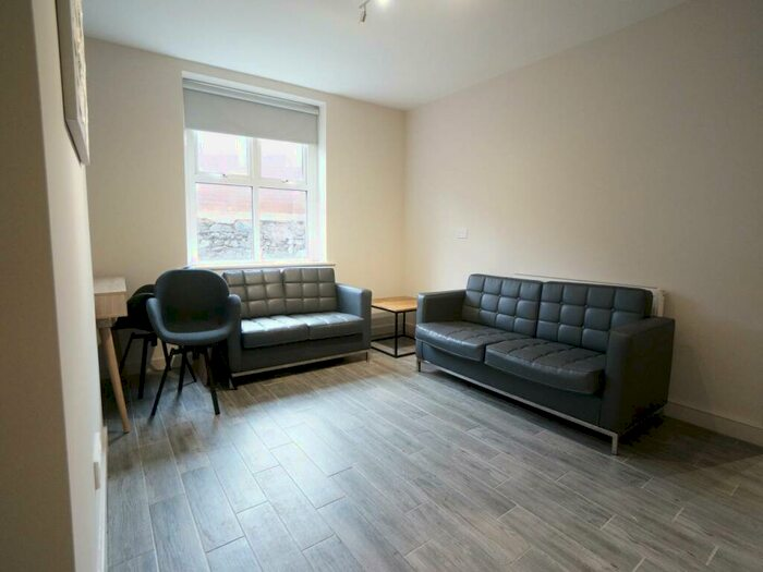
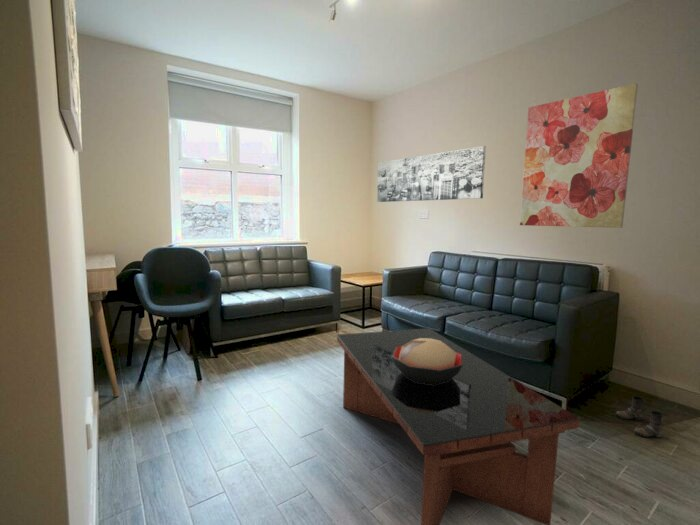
+ wall art [519,82,639,229]
+ boots [614,395,664,438]
+ decorative bowl [392,338,463,385]
+ wall art [376,145,487,203]
+ coffee table [336,327,581,525]
